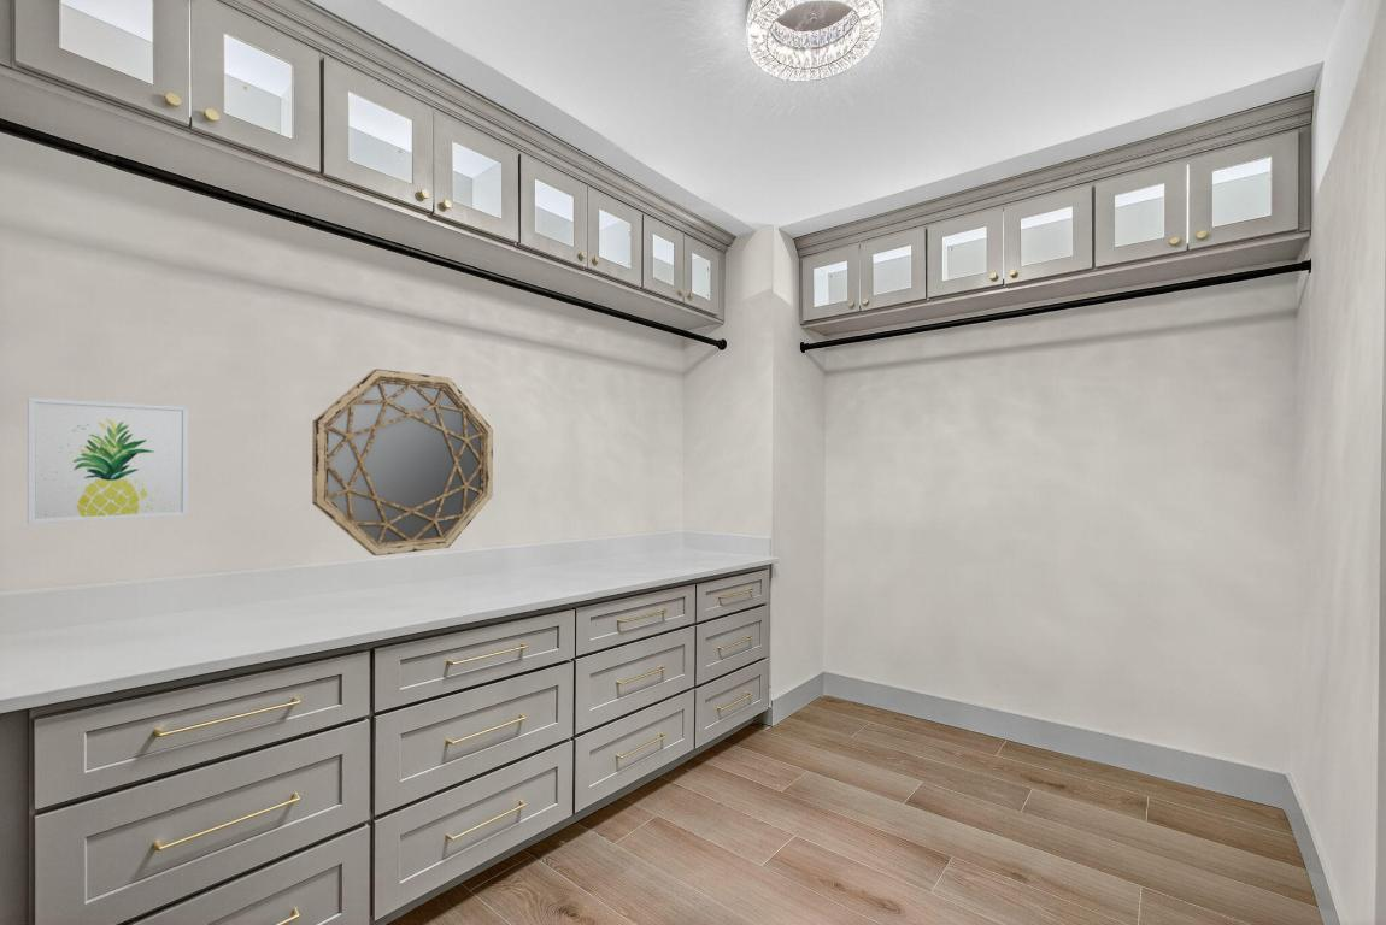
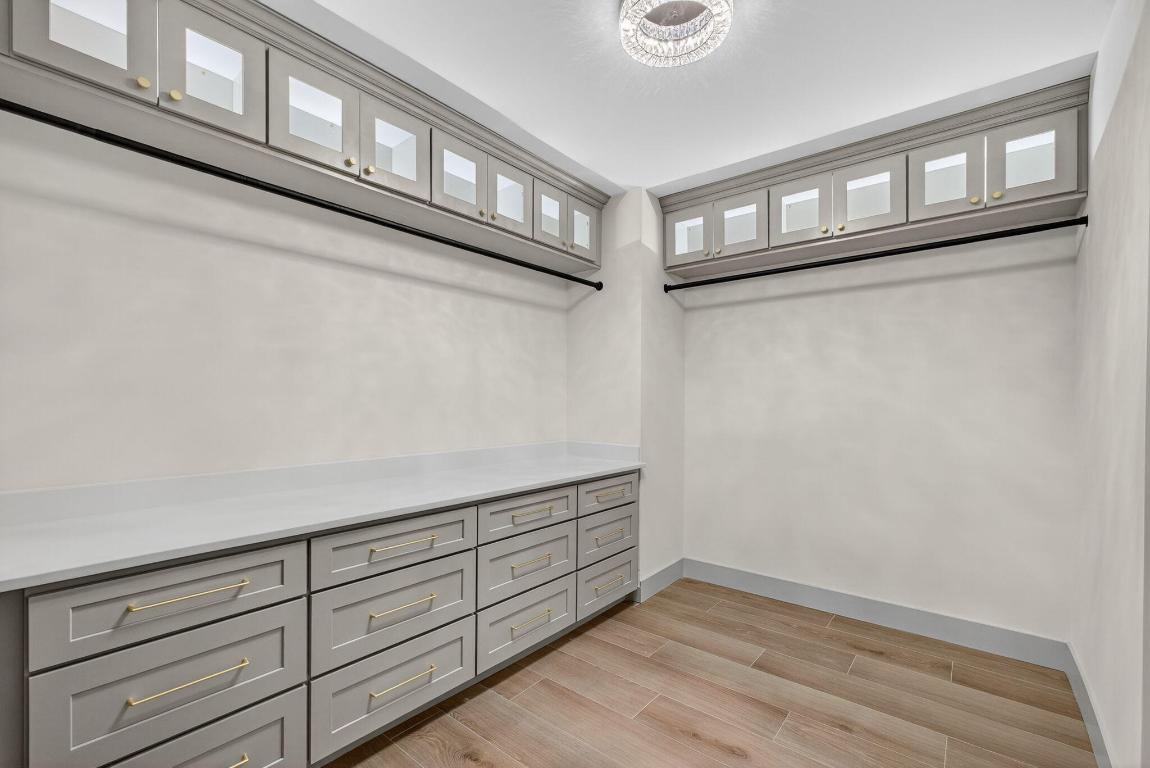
- wall art [27,396,189,525]
- home mirror [311,369,494,556]
